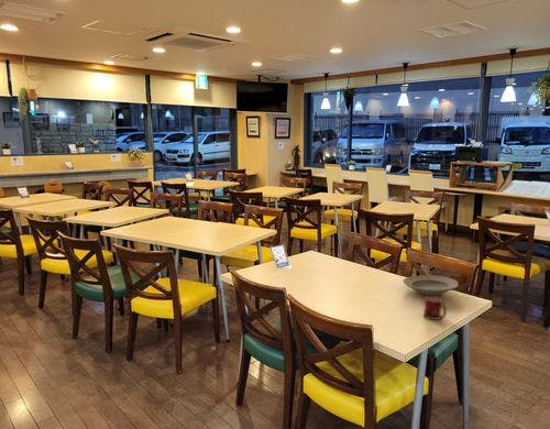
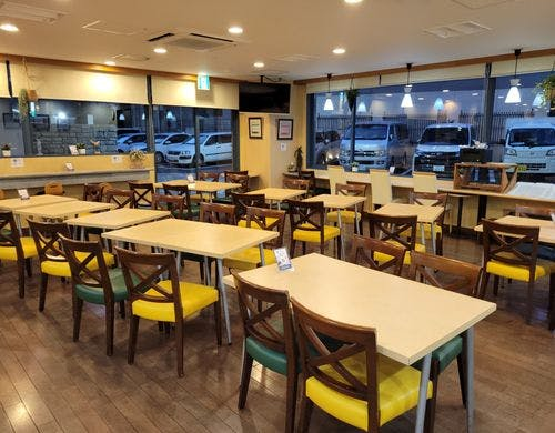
- plate [402,274,460,296]
- cup [422,295,448,321]
